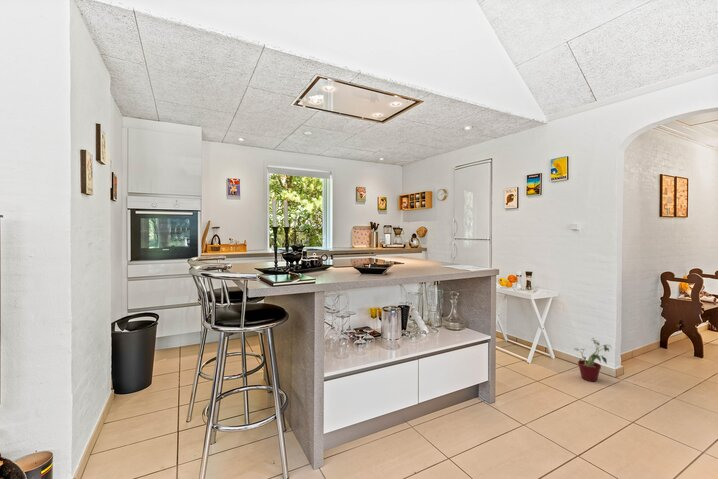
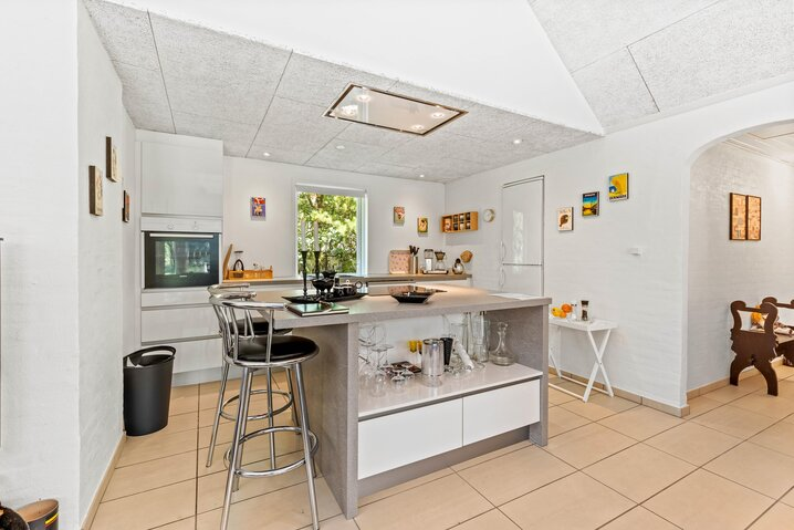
- potted plant [572,337,612,382]
